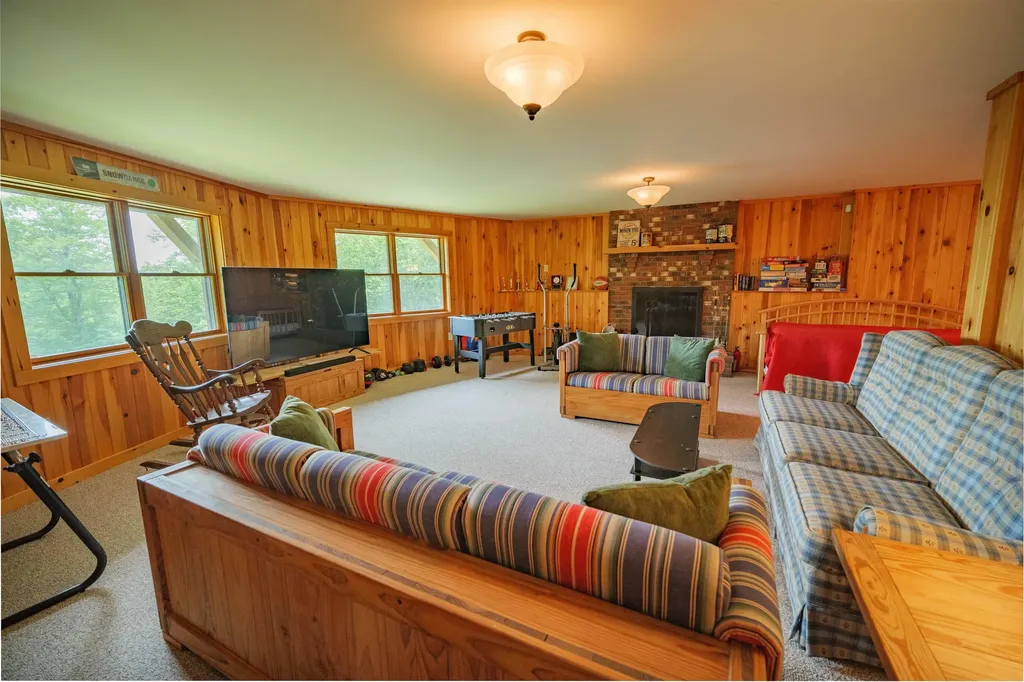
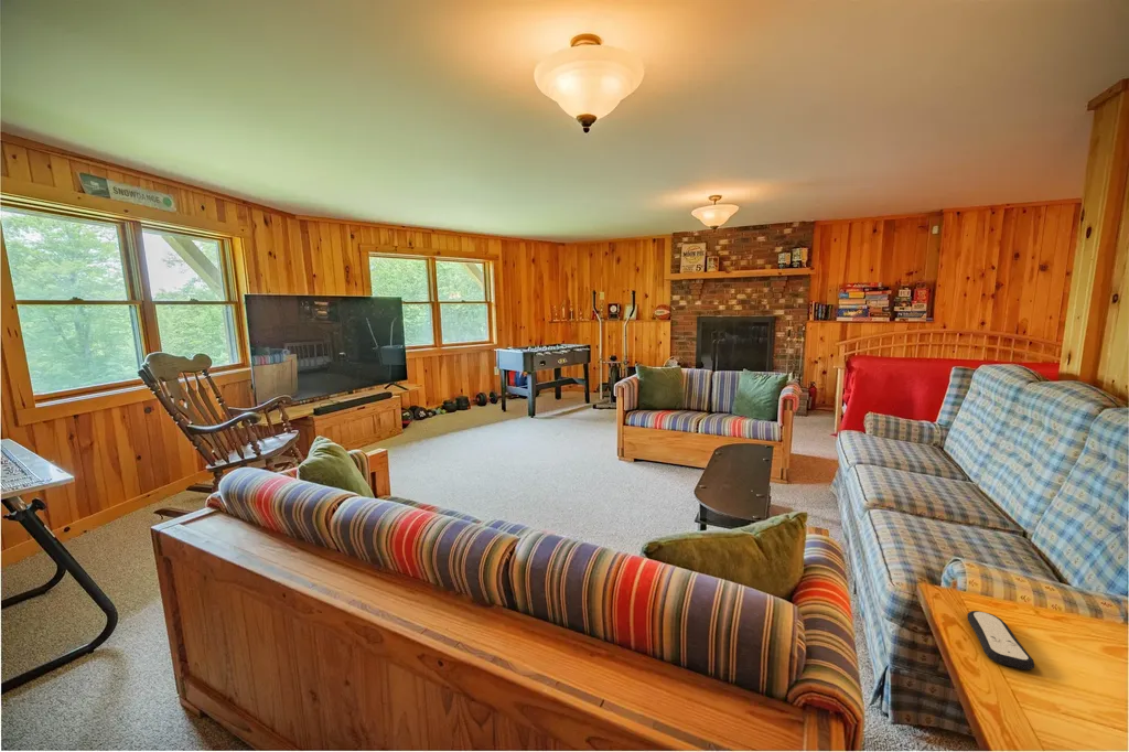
+ remote control [966,610,1035,670]
